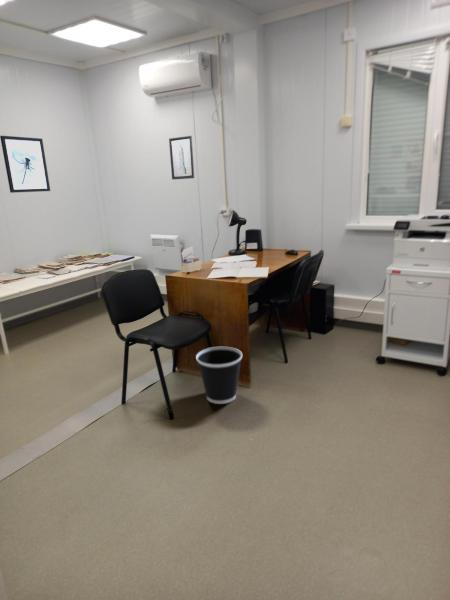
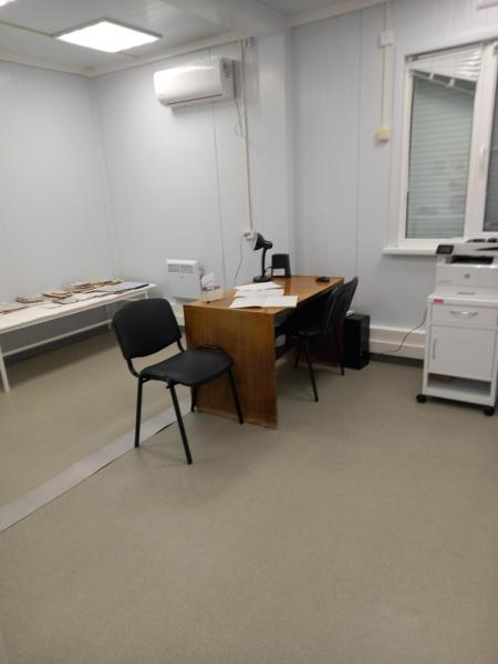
- wastebasket [195,346,243,405]
- wall art [168,135,195,180]
- wall art [0,135,51,194]
